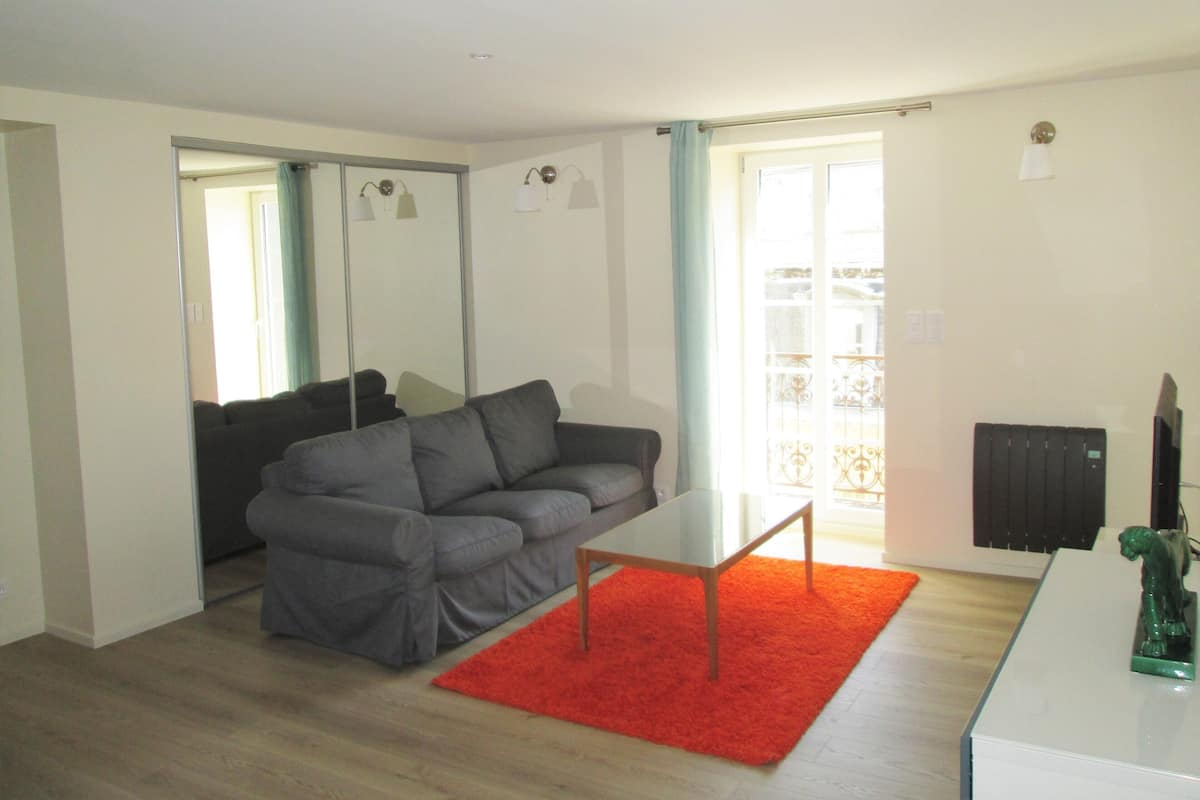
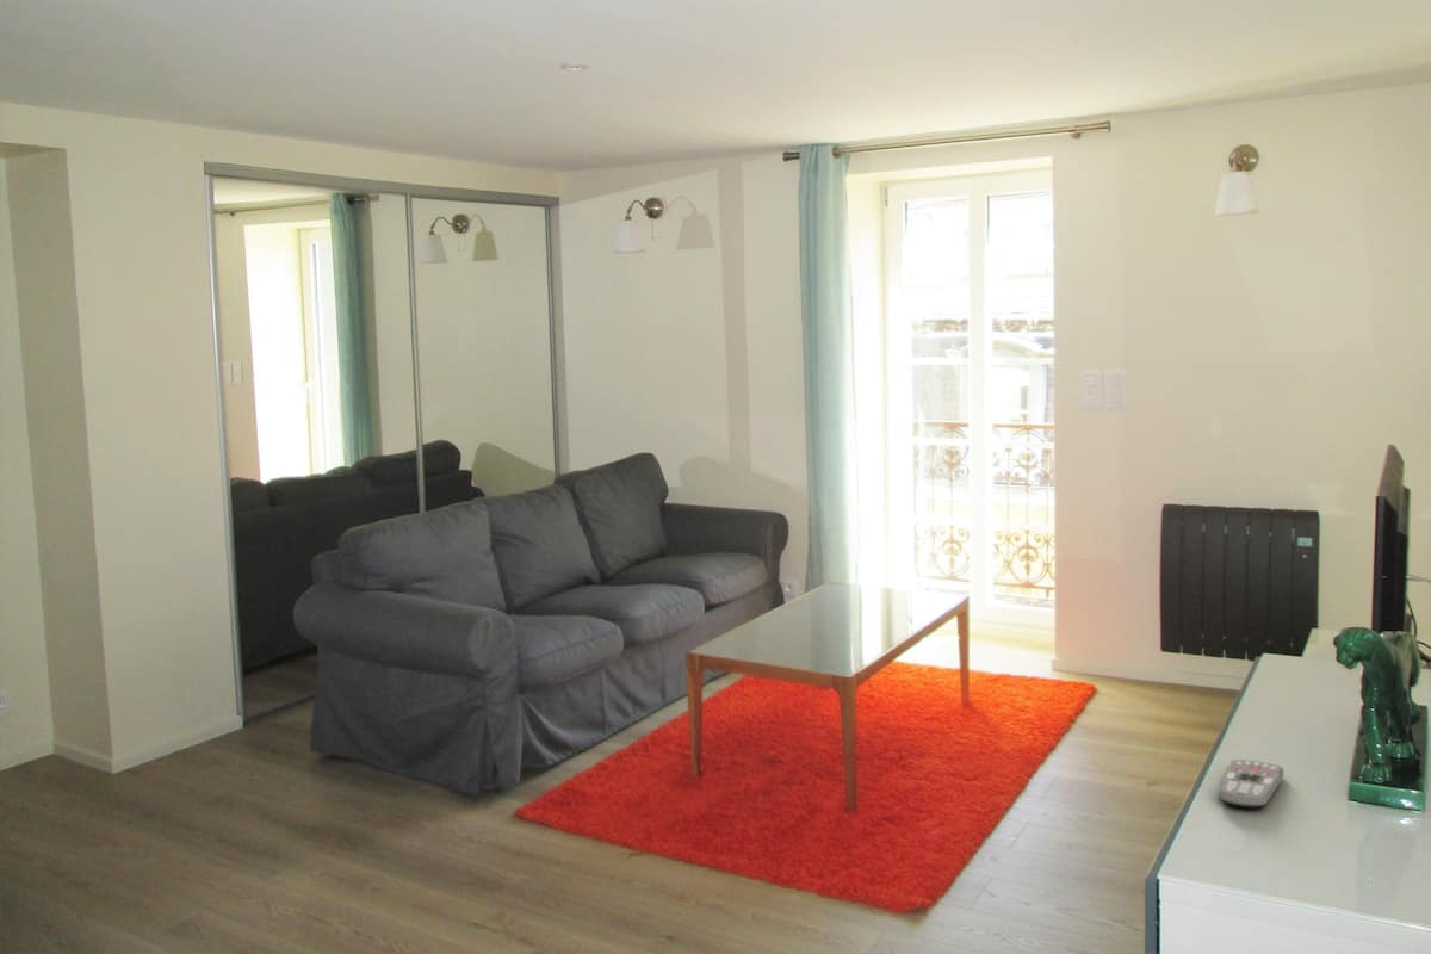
+ remote control [1216,758,1284,809]
